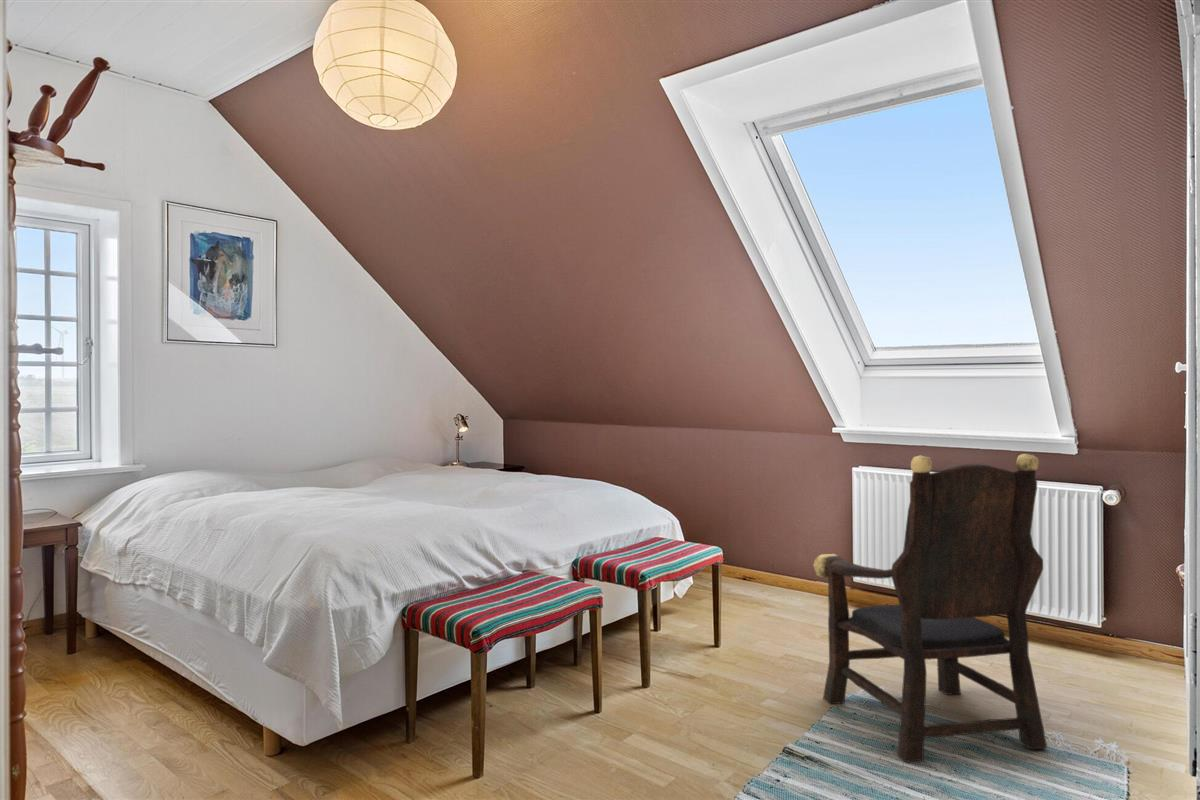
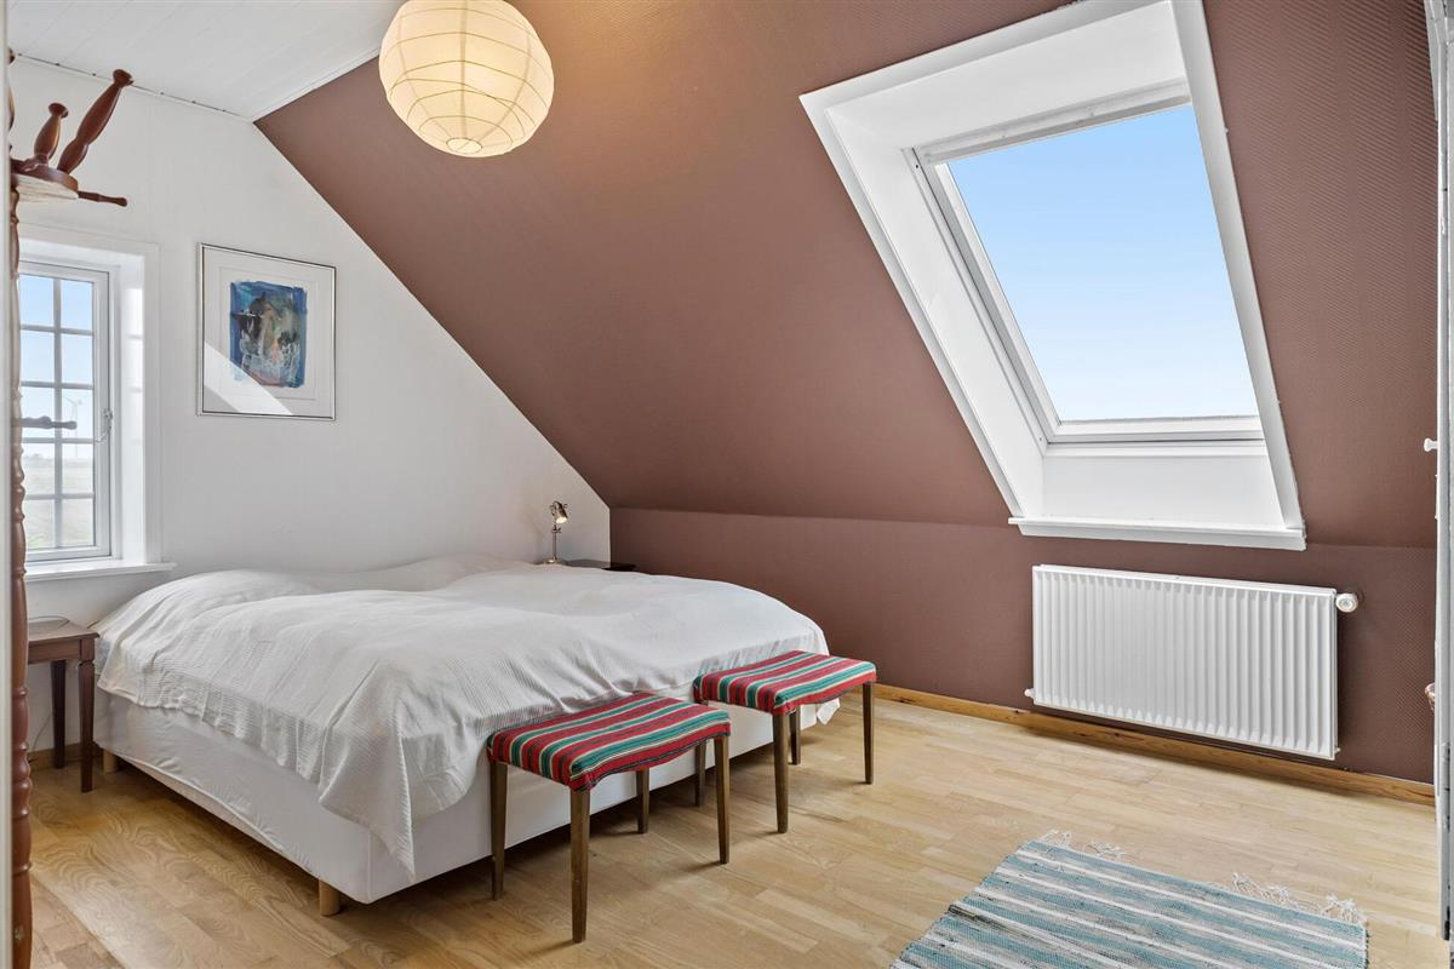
- armchair [812,453,1048,763]
